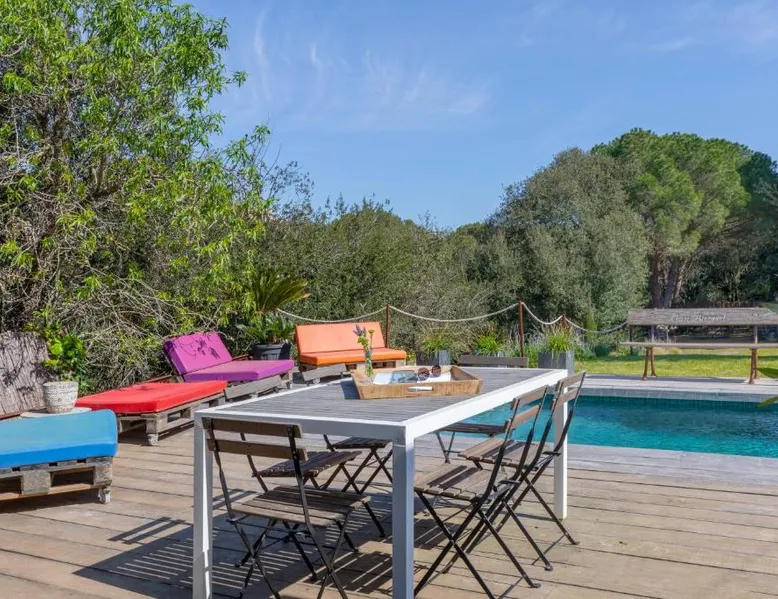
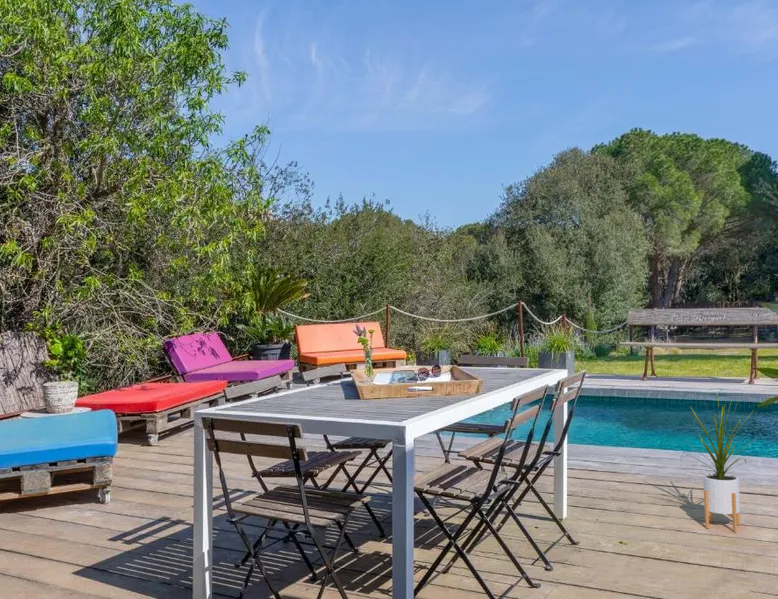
+ house plant [681,396,757,533]
